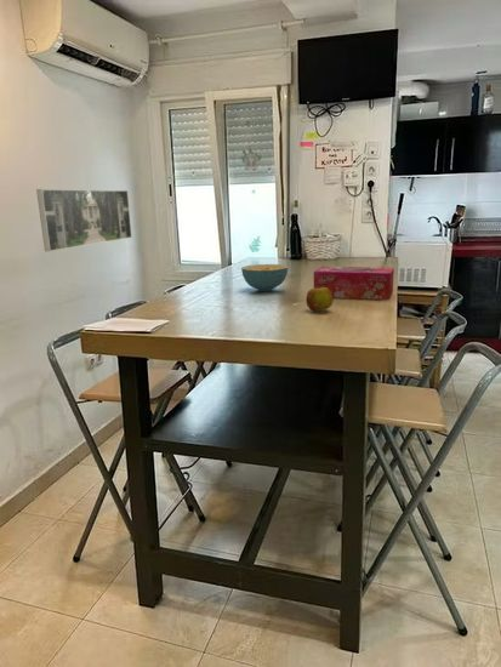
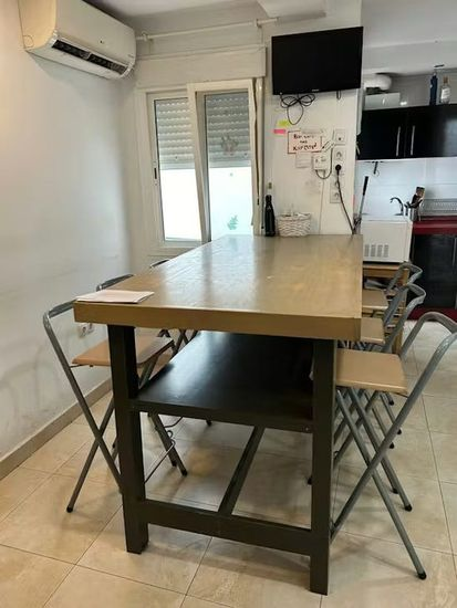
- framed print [35,188,133,252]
- fruit [304,287,335,313]
- tissue box [313,266,395,301]
- cereal bowl [240,263,289,292]
